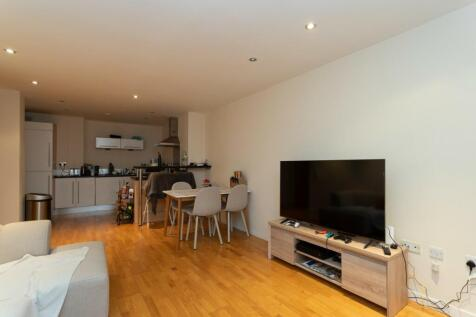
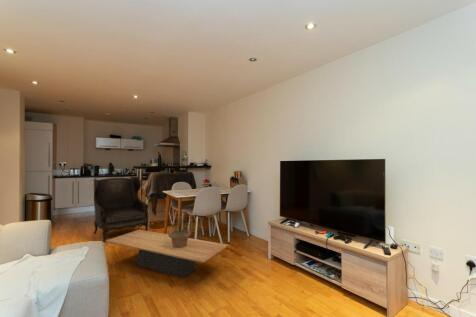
+ coffee table [105,229,229,278]
+ potted plant [167,209,195,248]
+ armchair [93,176,150,244]
